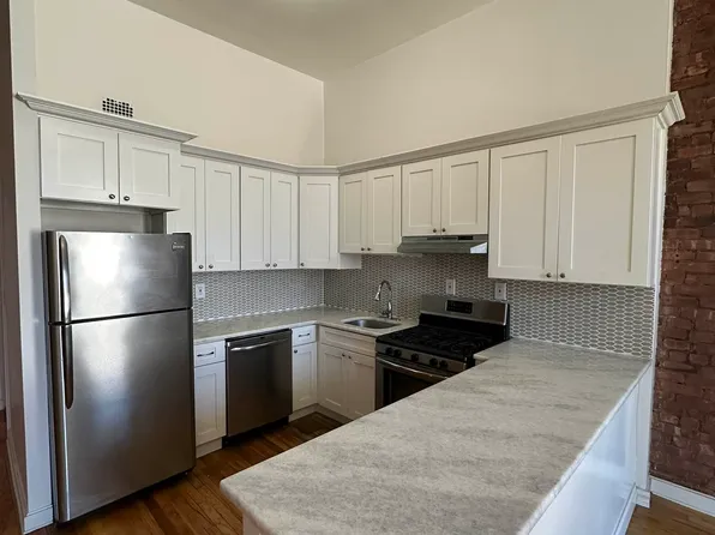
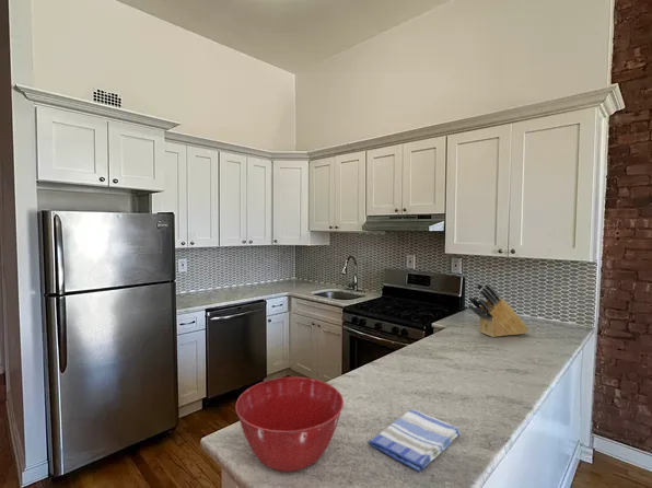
+ mixing bowl [234,376,345,473]
+ knife block [467,282,529,338]
+ dish towel [368,408,462,473]
